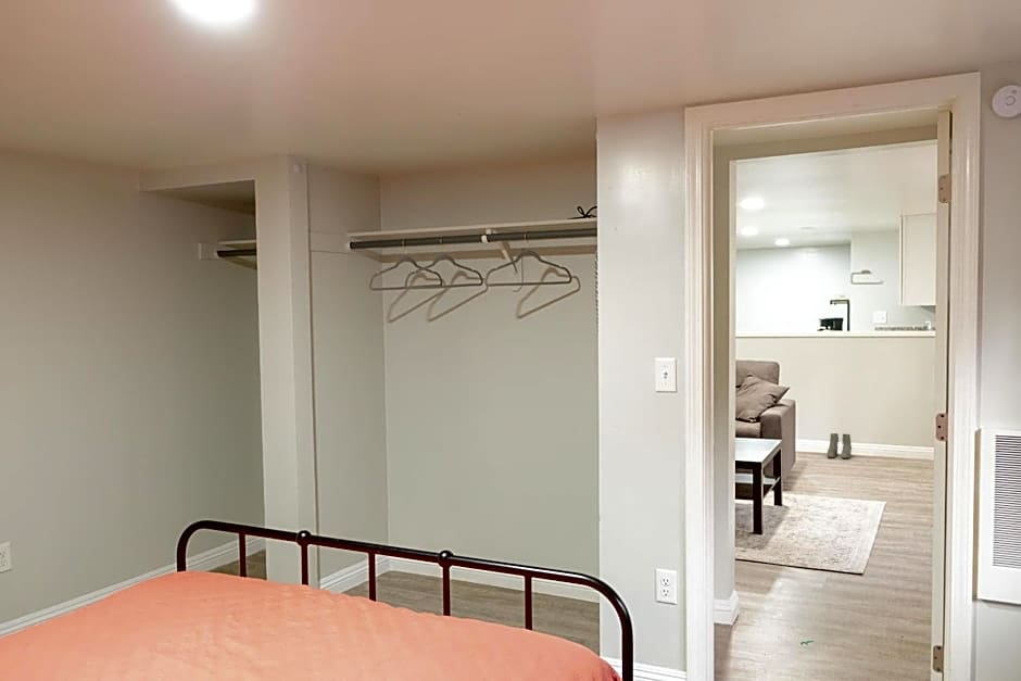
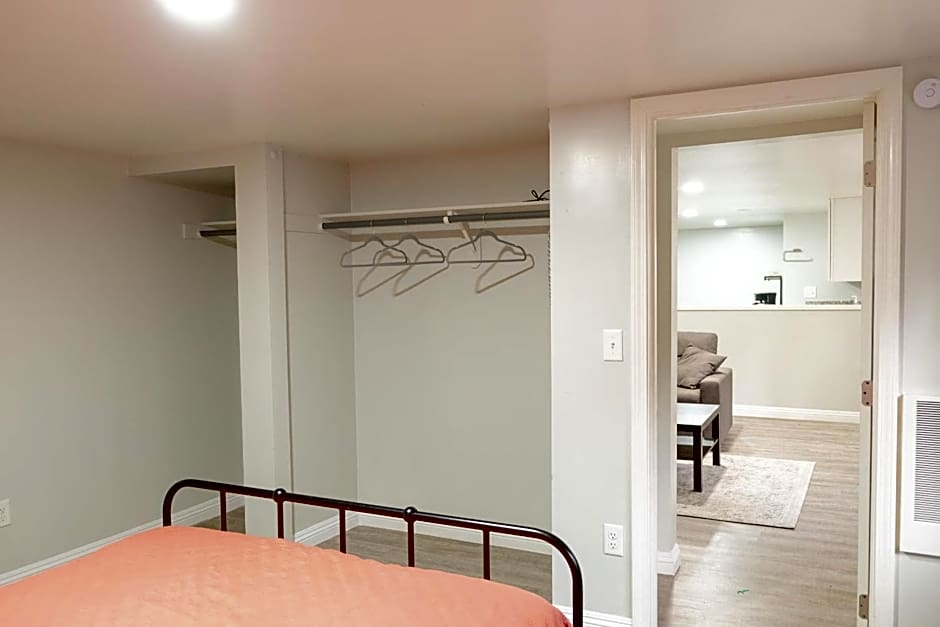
- boots [827,432,853,459]
